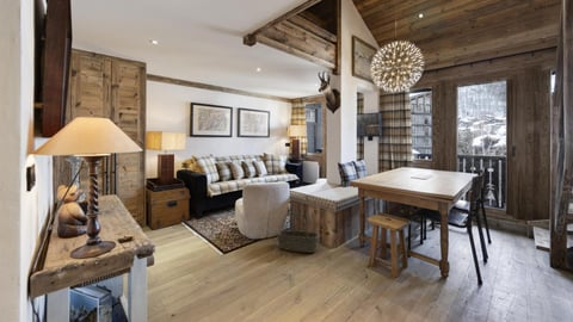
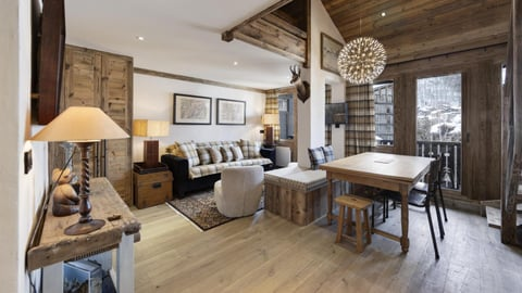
- basket [276,211,321,254]
